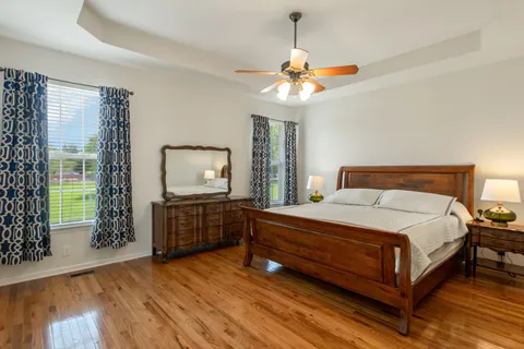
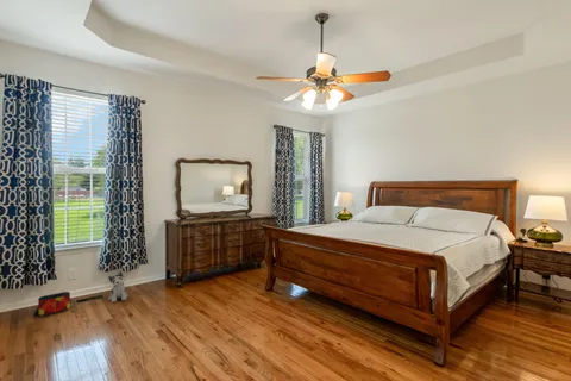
+ bag [33,291,73,317]
+ plush toy [107,270,130,304]
